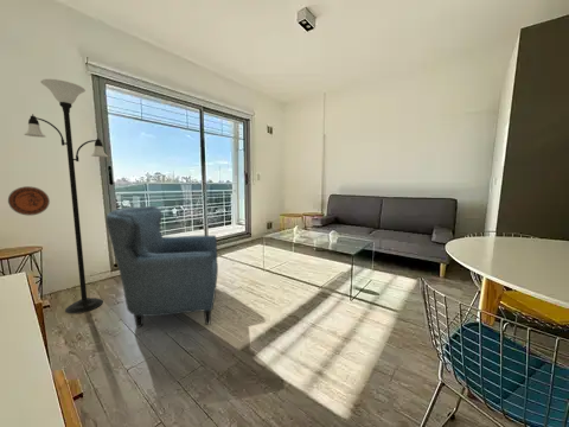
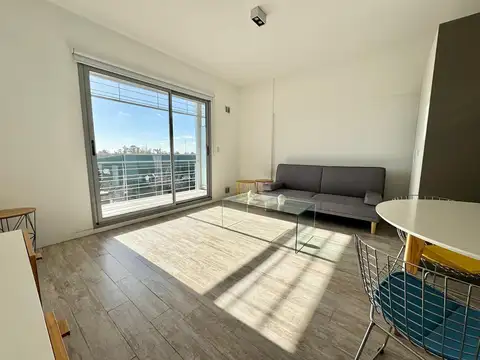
- armchair [106,205,219,329]
- floor lamp [24,78,109,314]
- decorative plate [7,185,51,217]
